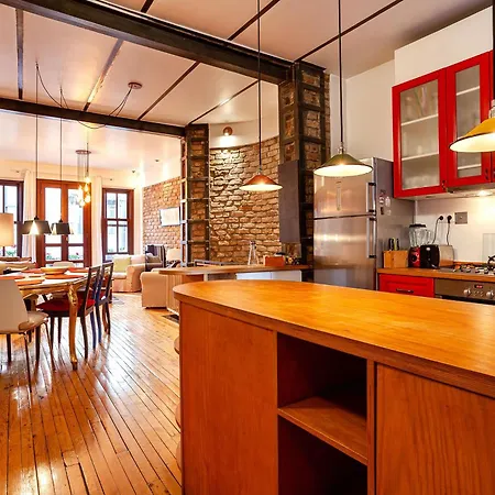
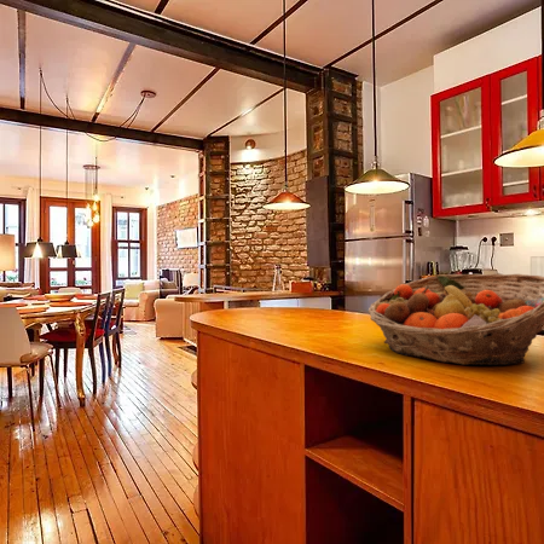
+ fruit basket [366,273,544,366]
